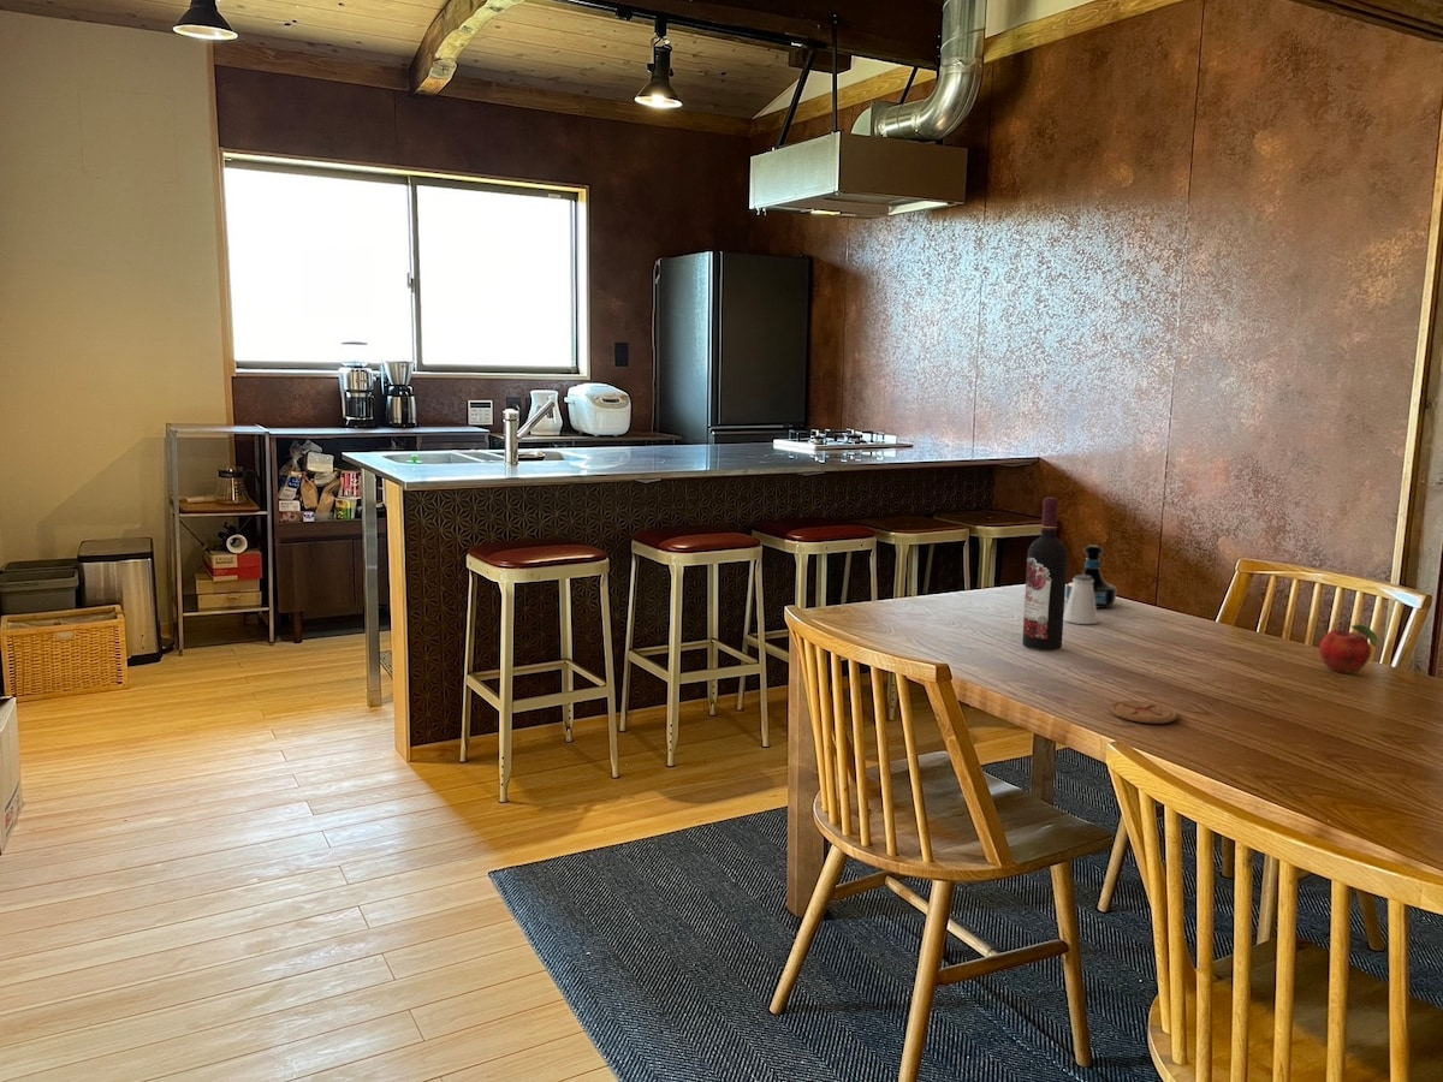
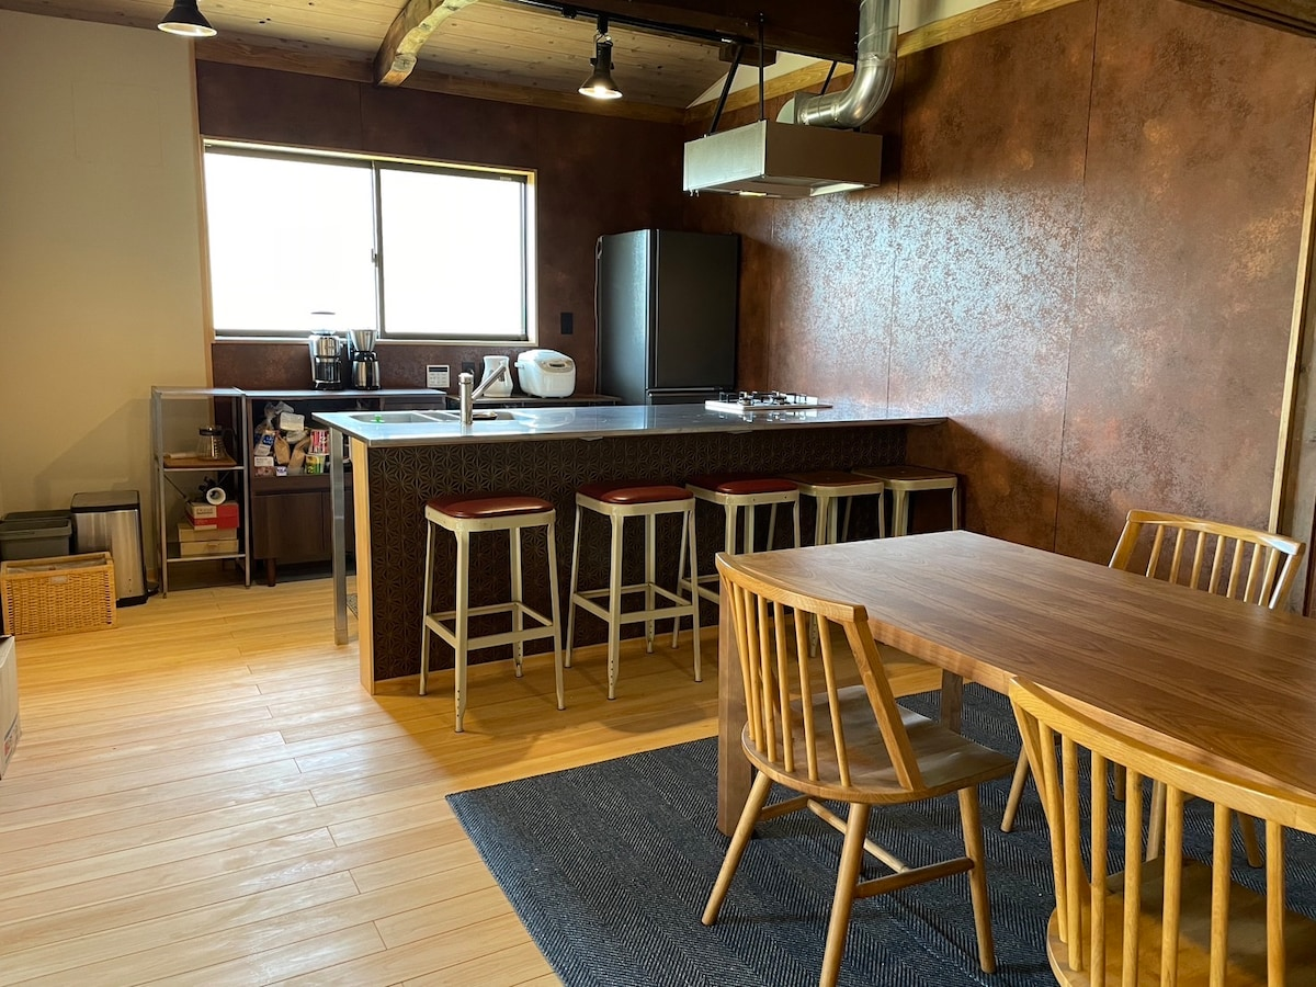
- tequila bottle [1065,543,1117,610]
- fruit [1318,619,1379,674]
- wine bottle [1021,497,1069,652]
- coaster [1110,700,1178,725]
- saltshaker [1063,573,1099,625]
